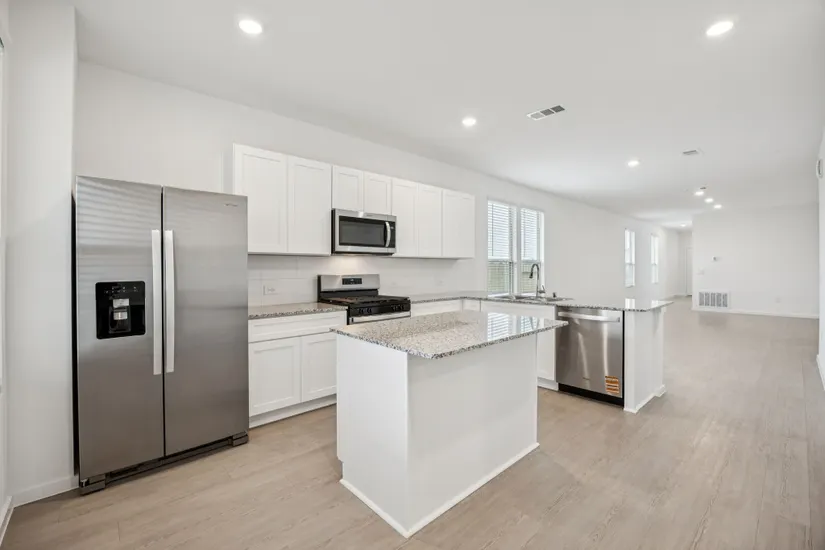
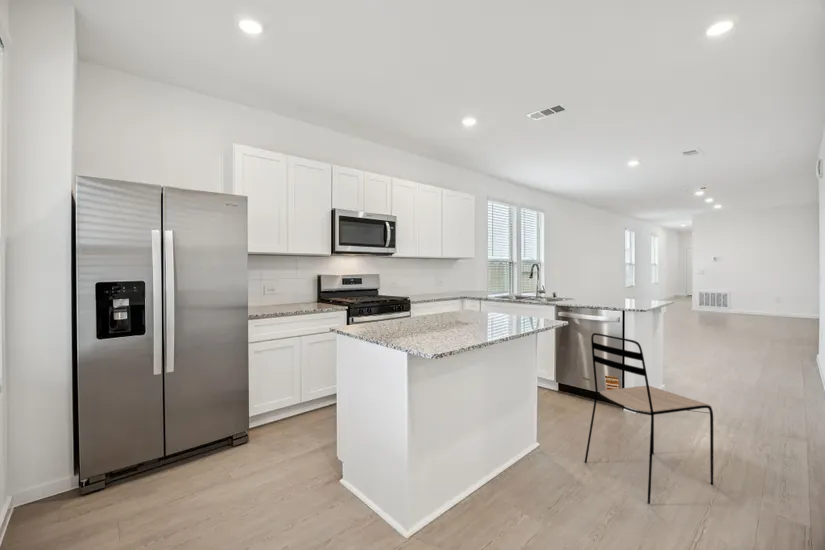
+ dining chair [584,332,714,505]
